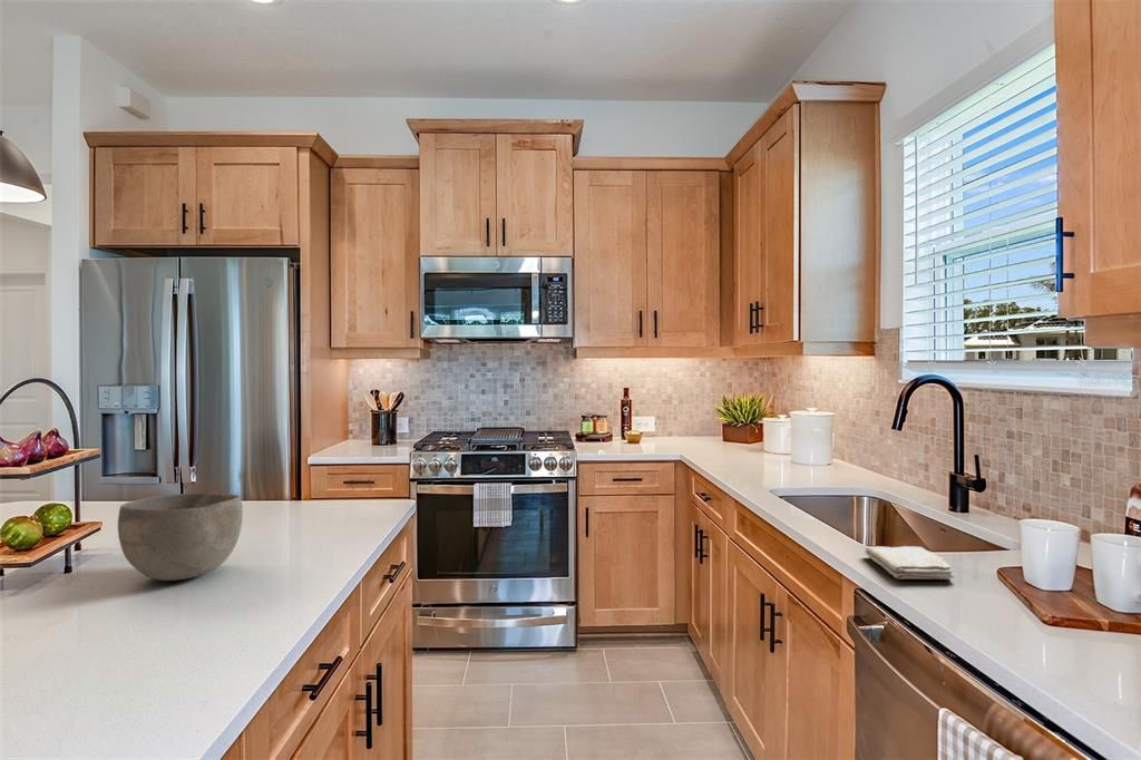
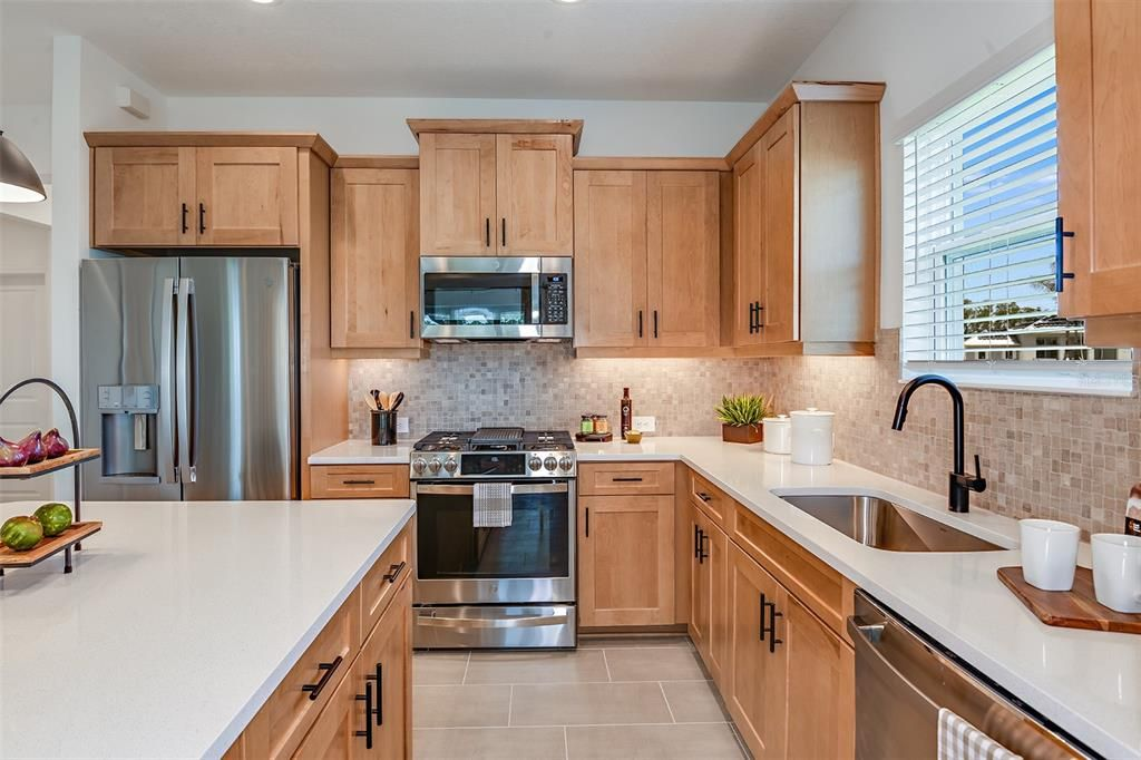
- washcloth [864,545,955,581]
- bowl [117,491,244,582]
